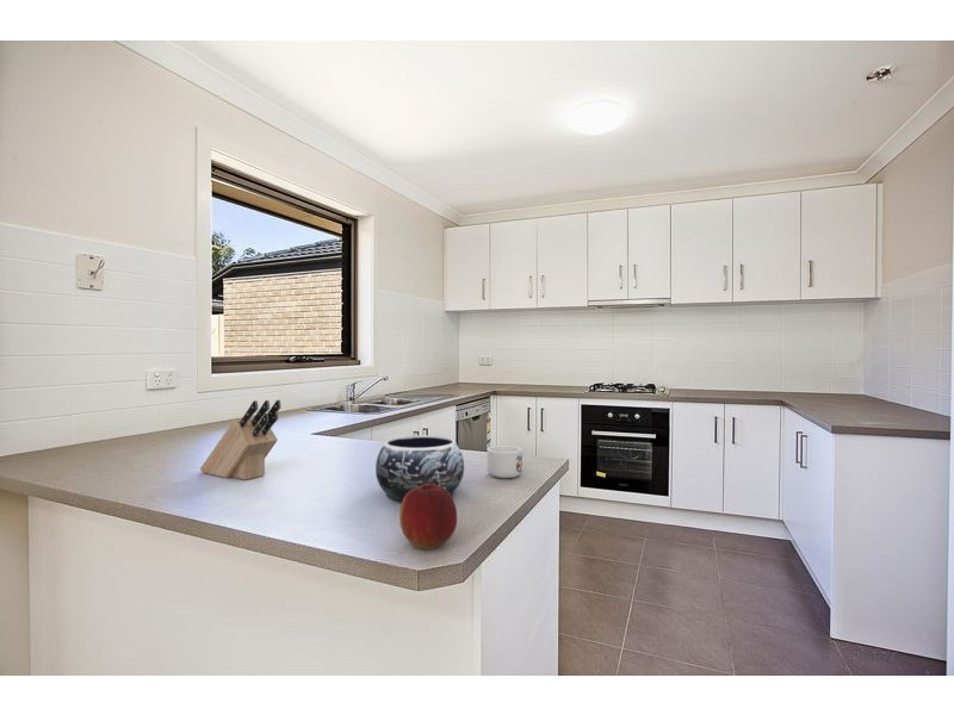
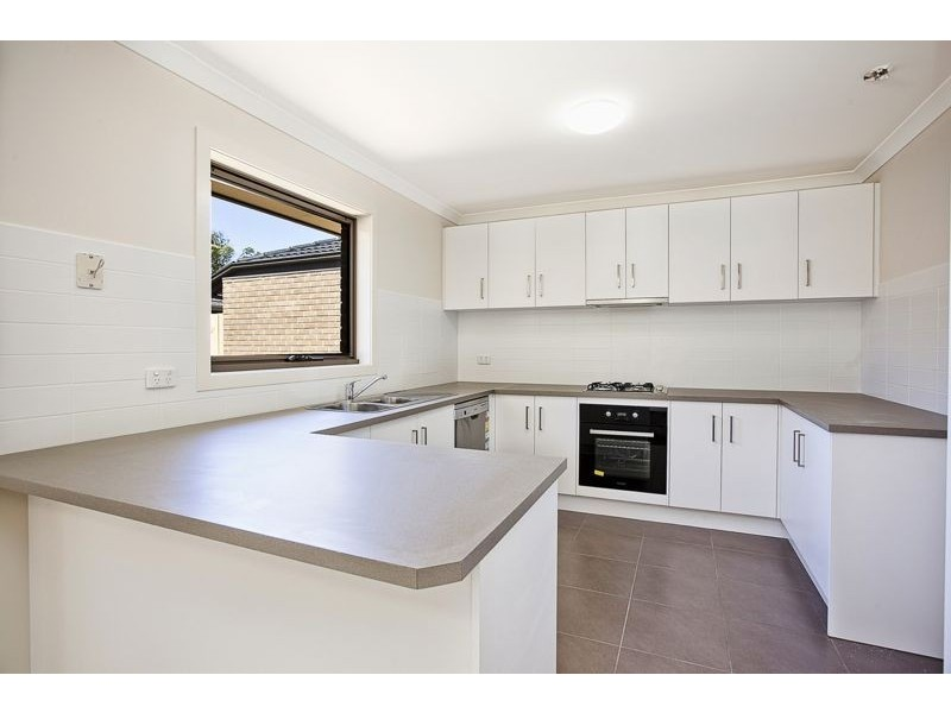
- apple [398,484,458,551]
- knife block [199,399,281,480]
- mug [487,444,524,479]
- decorative bowl [374,434,465,503]
